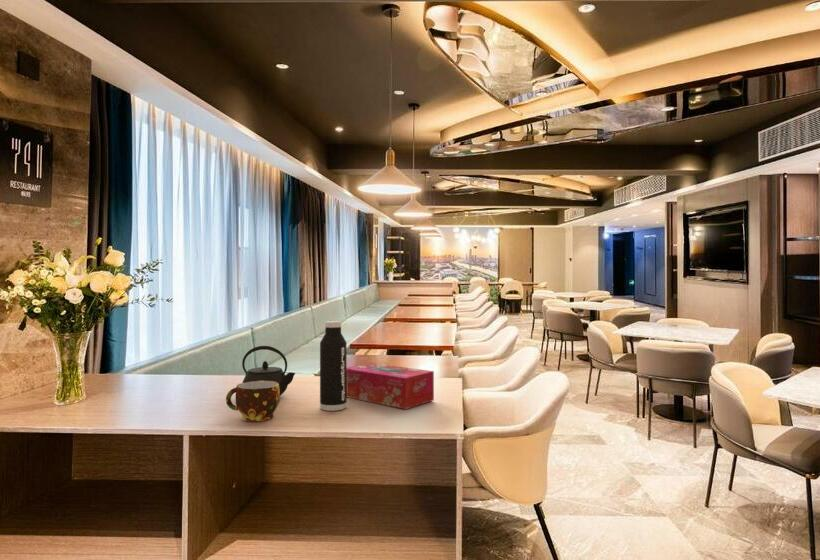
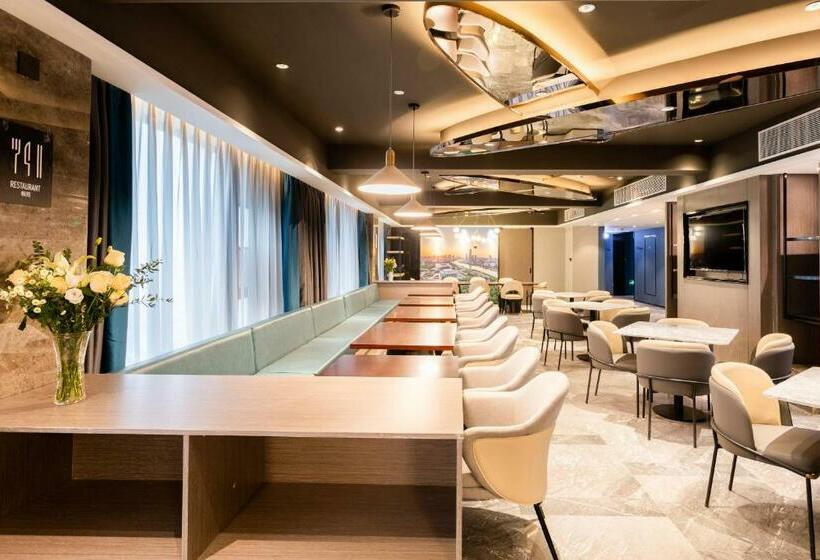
- tissue box [347,362,435,410]
- cup [225,381,281,422]
- kettle [241,345,296,397]
- water bottle [319,320,348,412]
